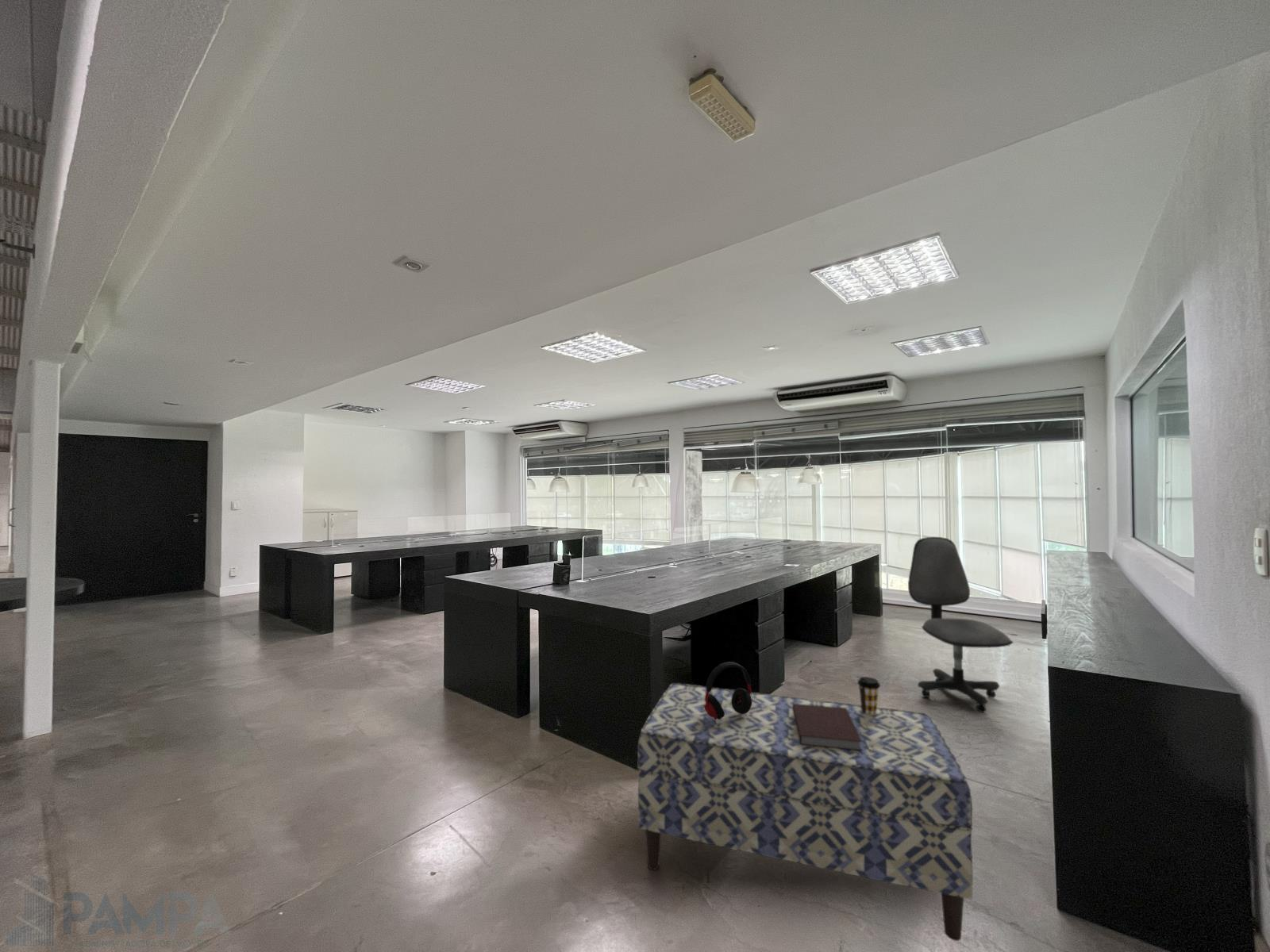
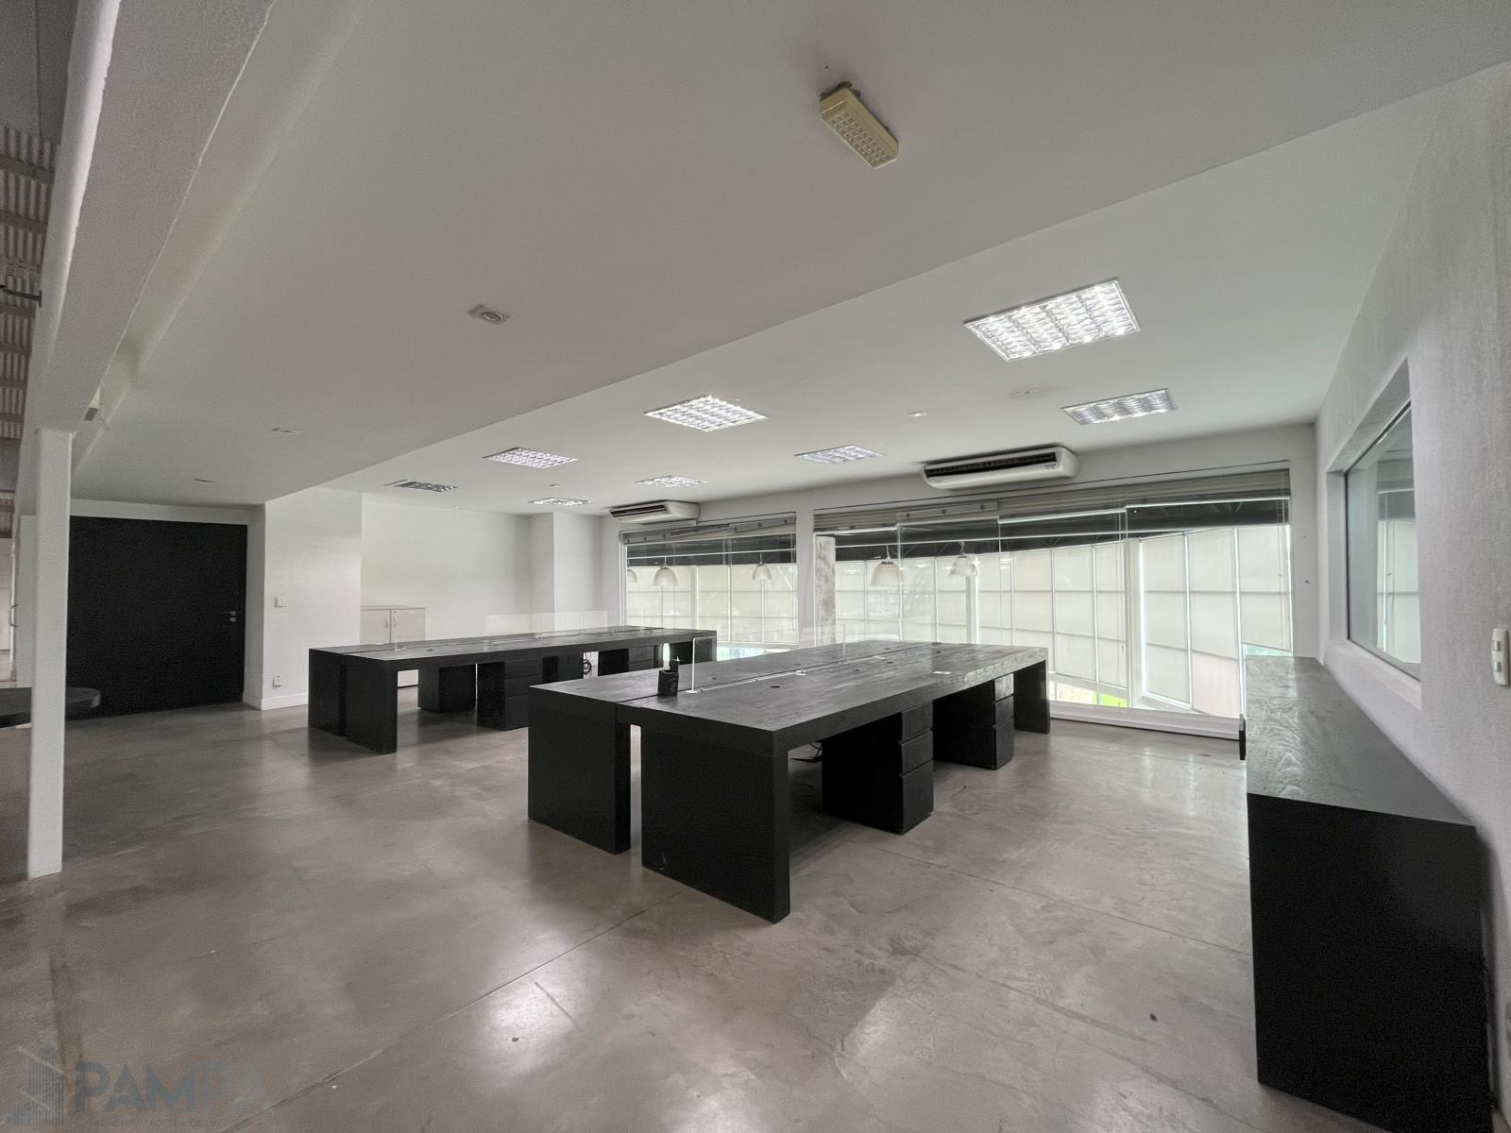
- coffee cup [856,676,881,716]
- notebook [792,704,862,751]
- bench [637,682,973,942]
- office chair [907,536,1014,713]
- headphones [704,661,752,720]
